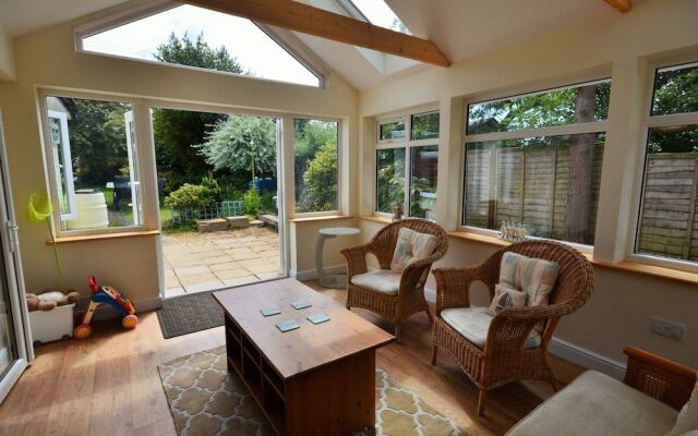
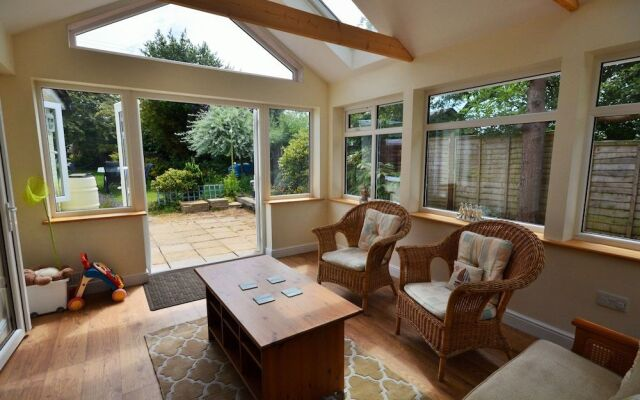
- side table [314,227,361,290]
